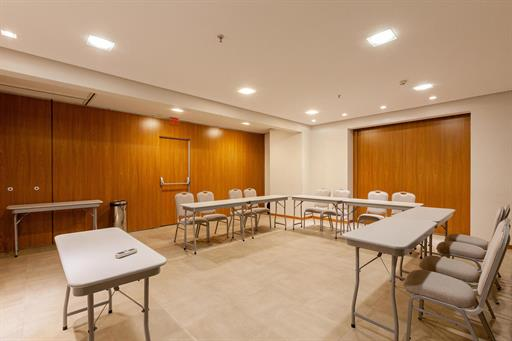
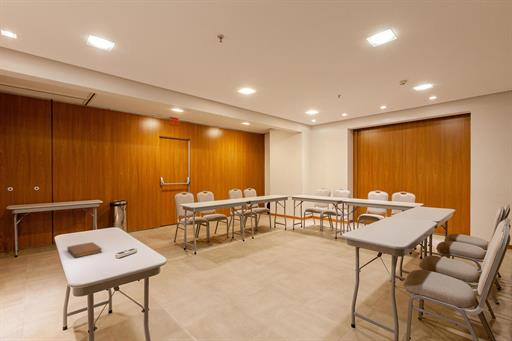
+ notebook [66,241,103,259]
